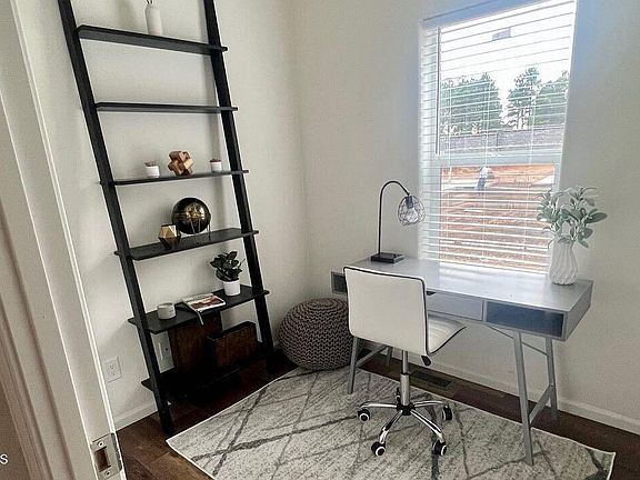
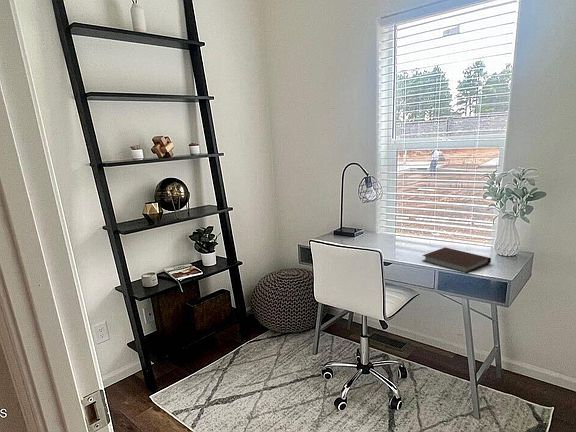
+ notebook [422,246,492,274]
